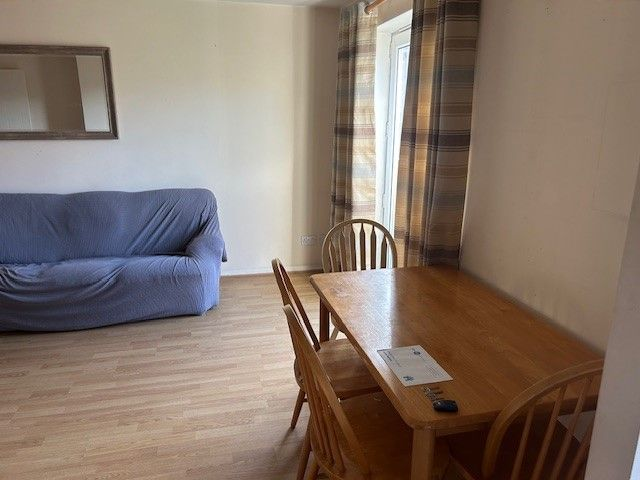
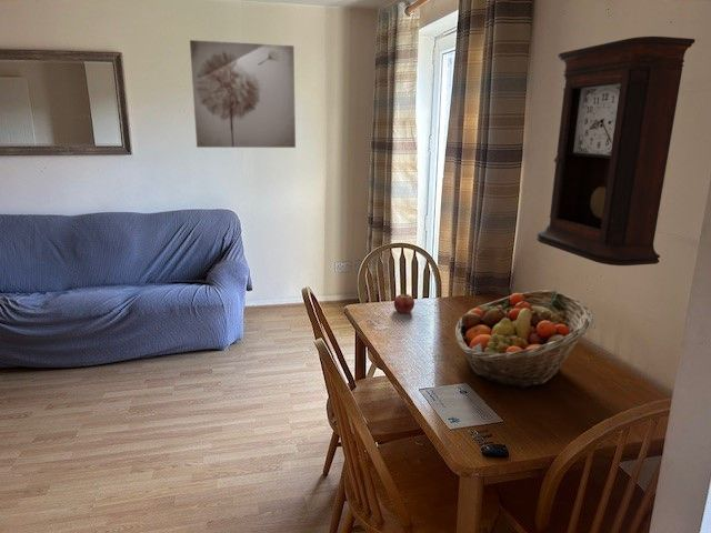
+ fruit basket [454,290,594,390]
+ pendulum clock [535,36,697,266]
+ apple [393,293,415,314]
+ wall art [189,39,297,149]
